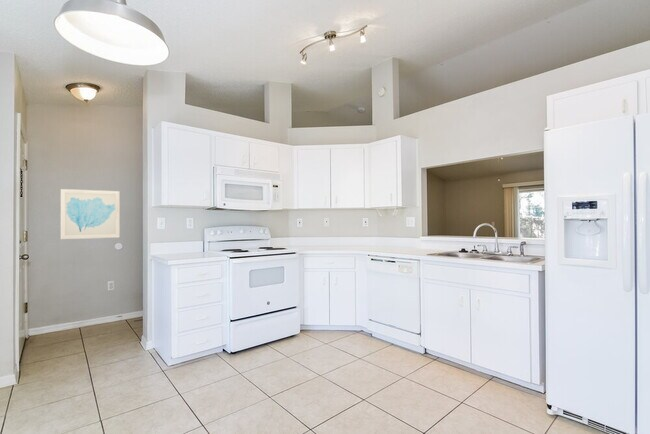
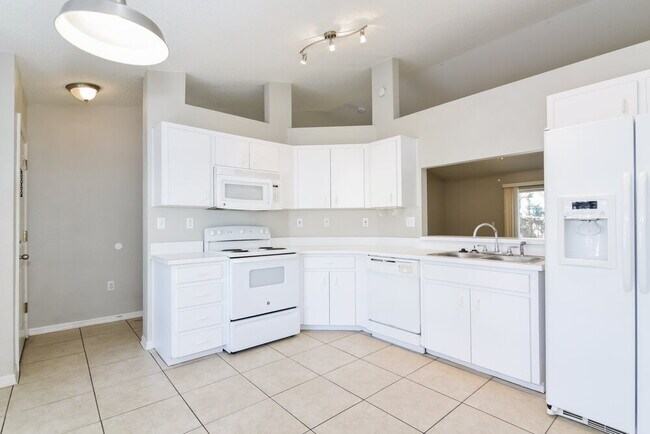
- wall art [60,188,121,240]
